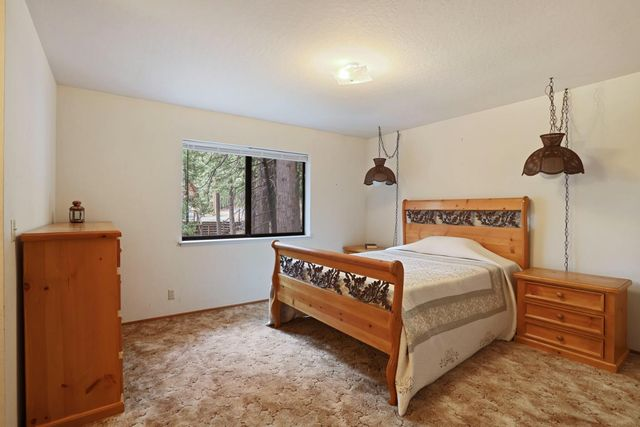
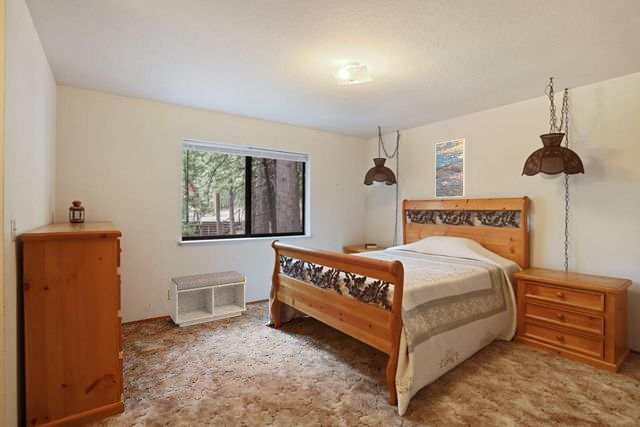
+ bench [168,270,248,328]
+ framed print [434,138,466,199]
